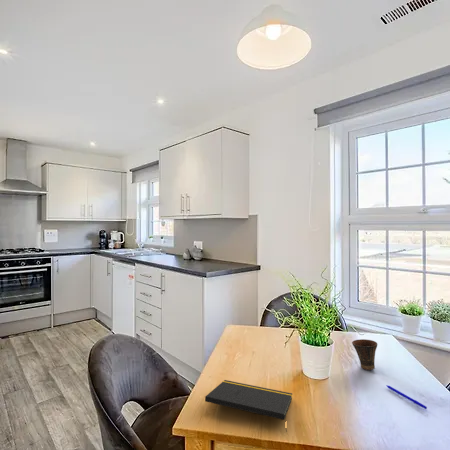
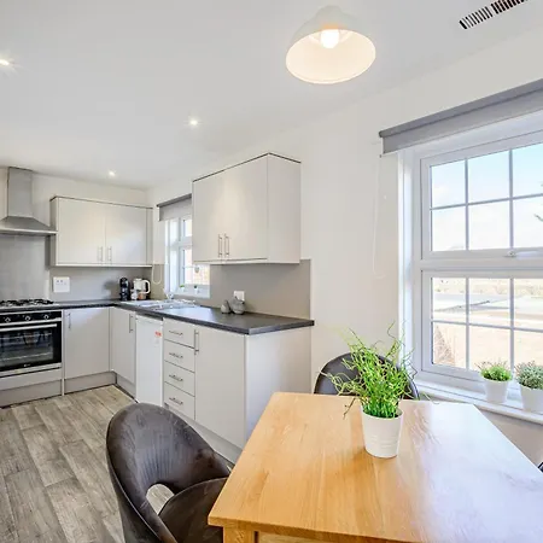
- notepad [204,379,293,432]
- cup [351,338,378,371]
- pen [385,384,428,410]
